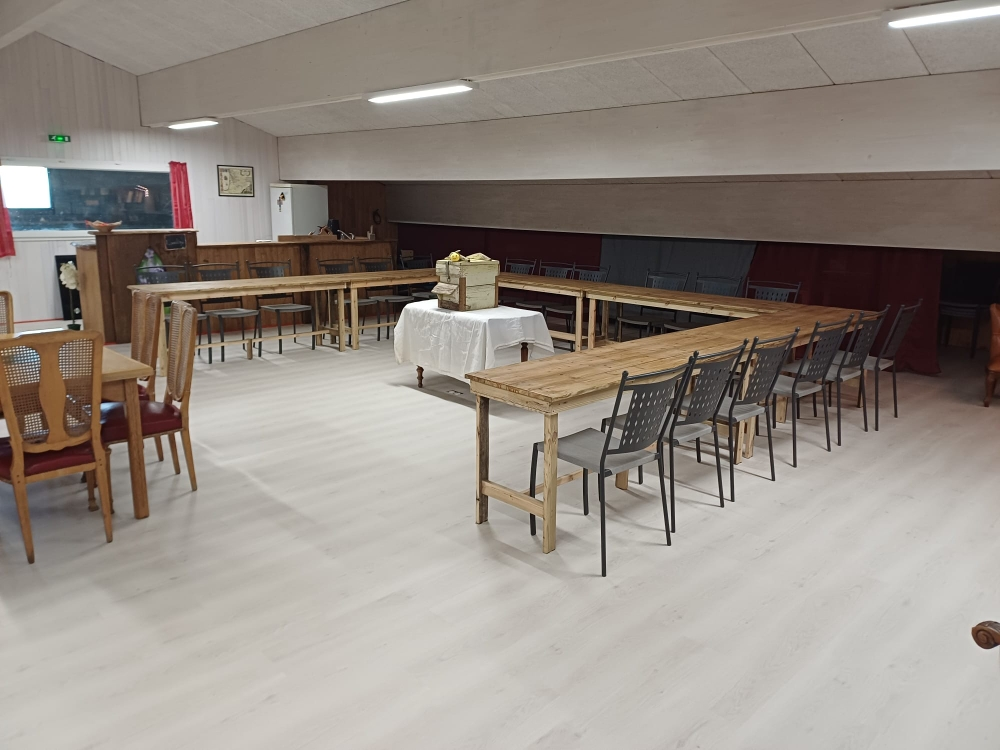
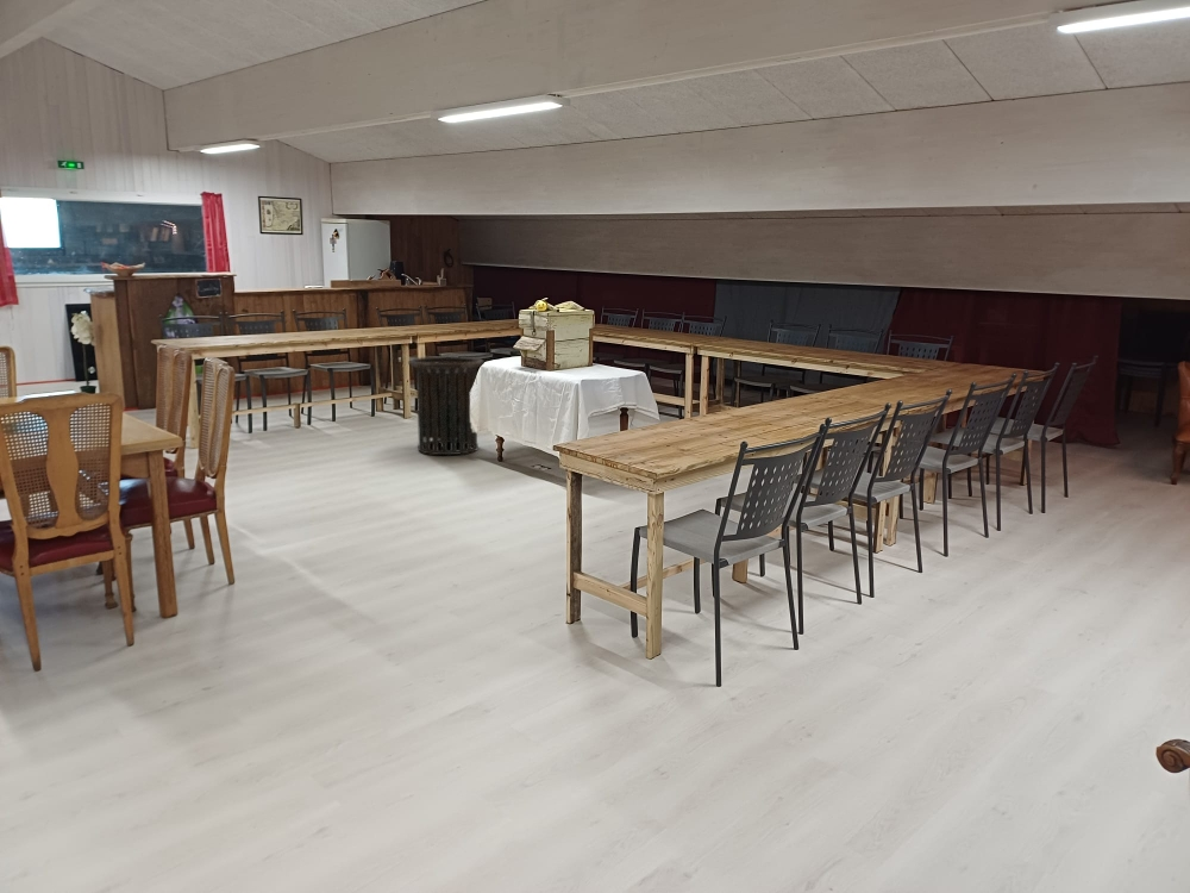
+ trash bin [407,356,486,456]
